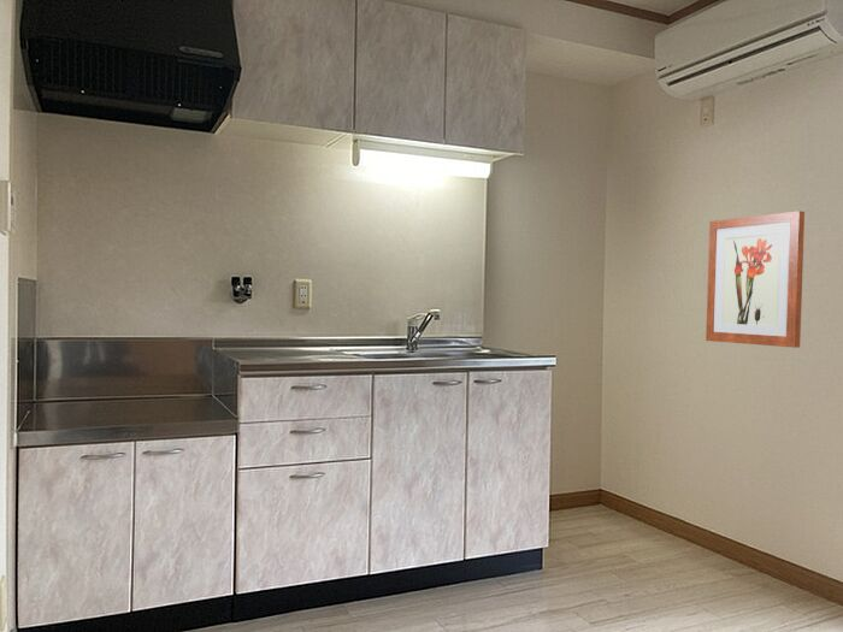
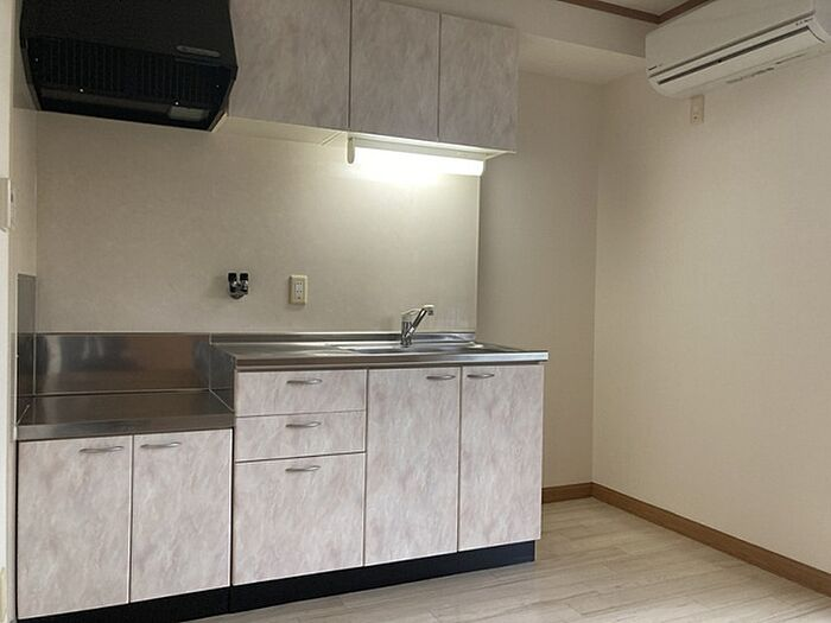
- wall art [705,209,806,349]
